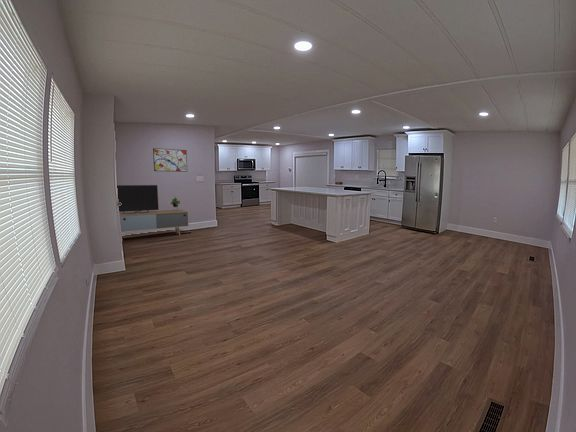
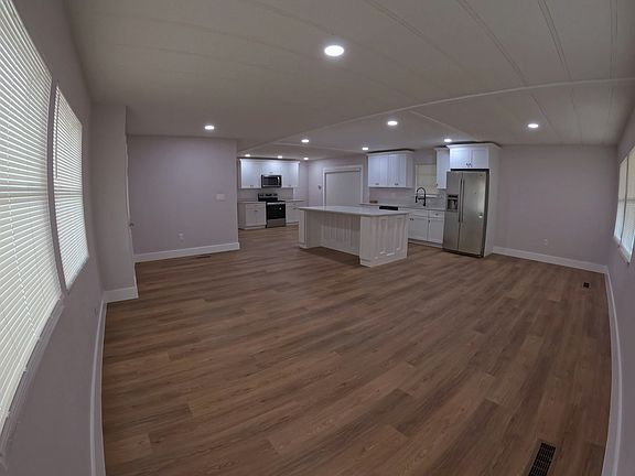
- media console [116,184,189,236]
- wall art [152,147,188,173]
